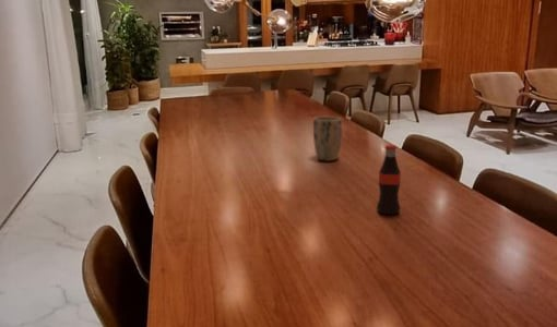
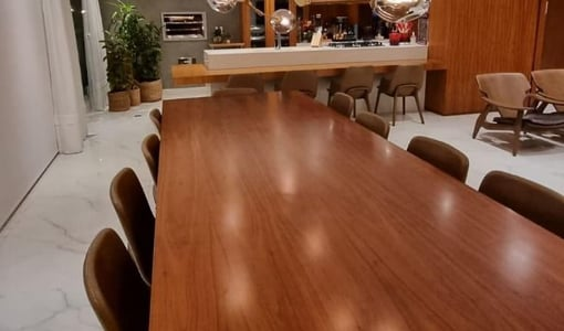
- plant pot [312,116,343,162]
- bottle [376,144,402,216]
